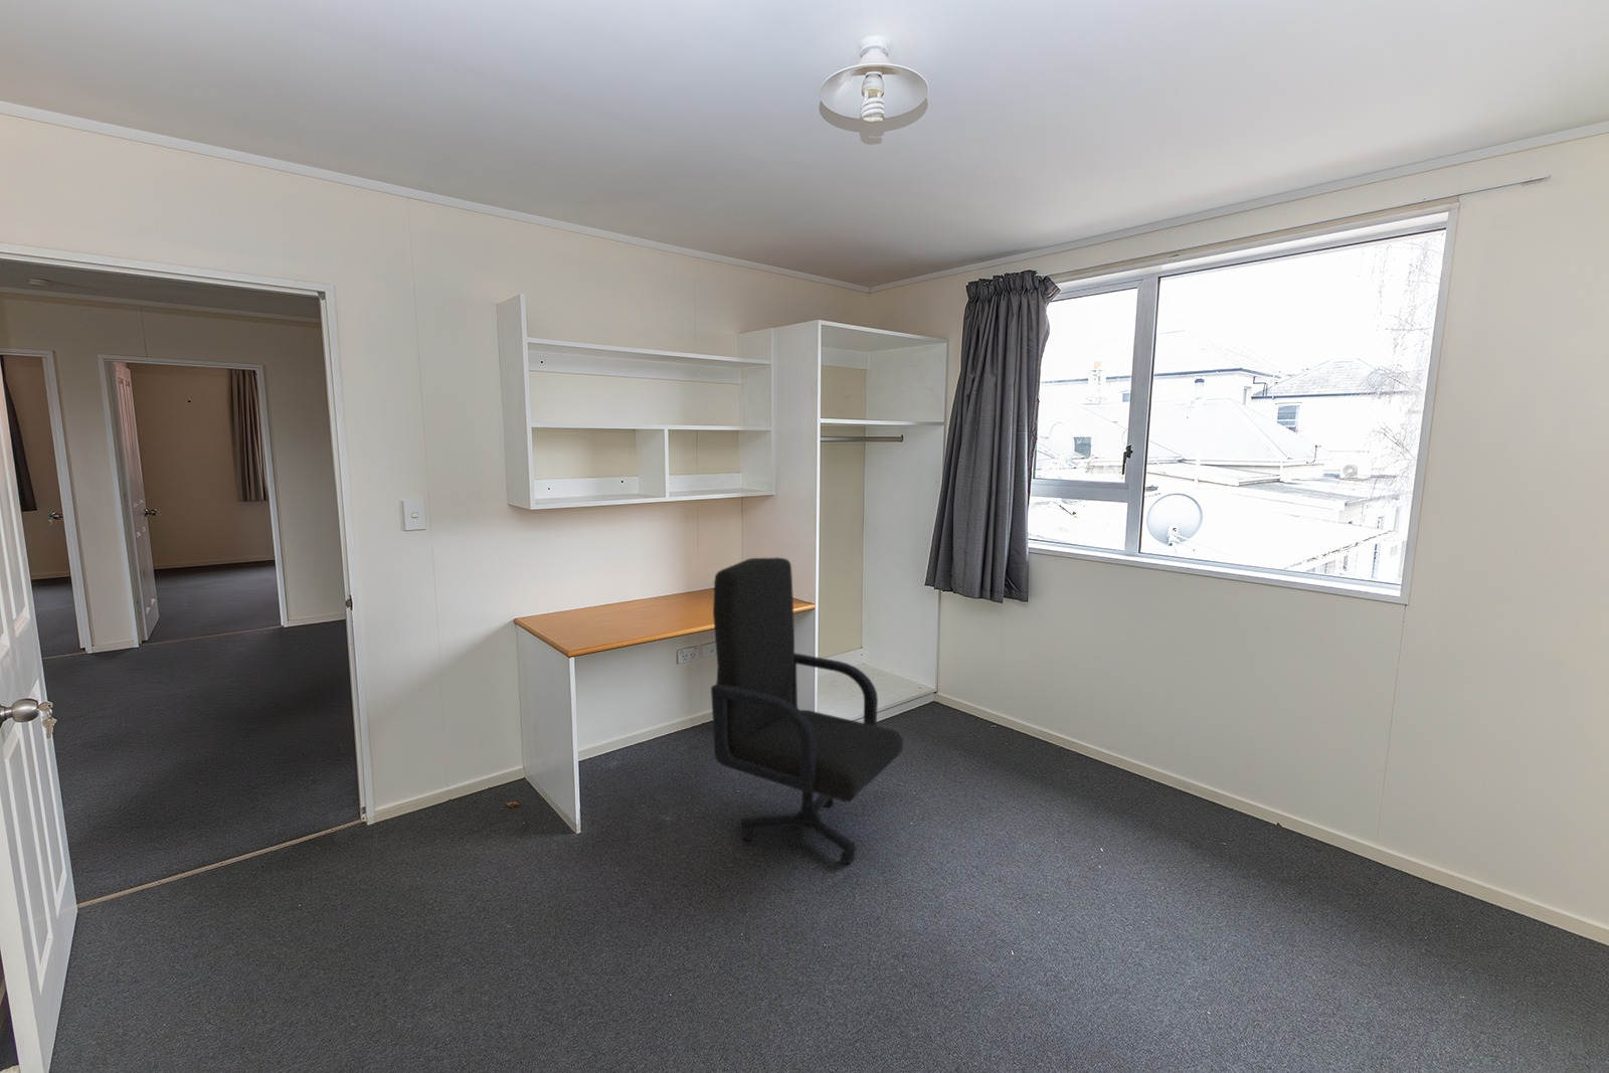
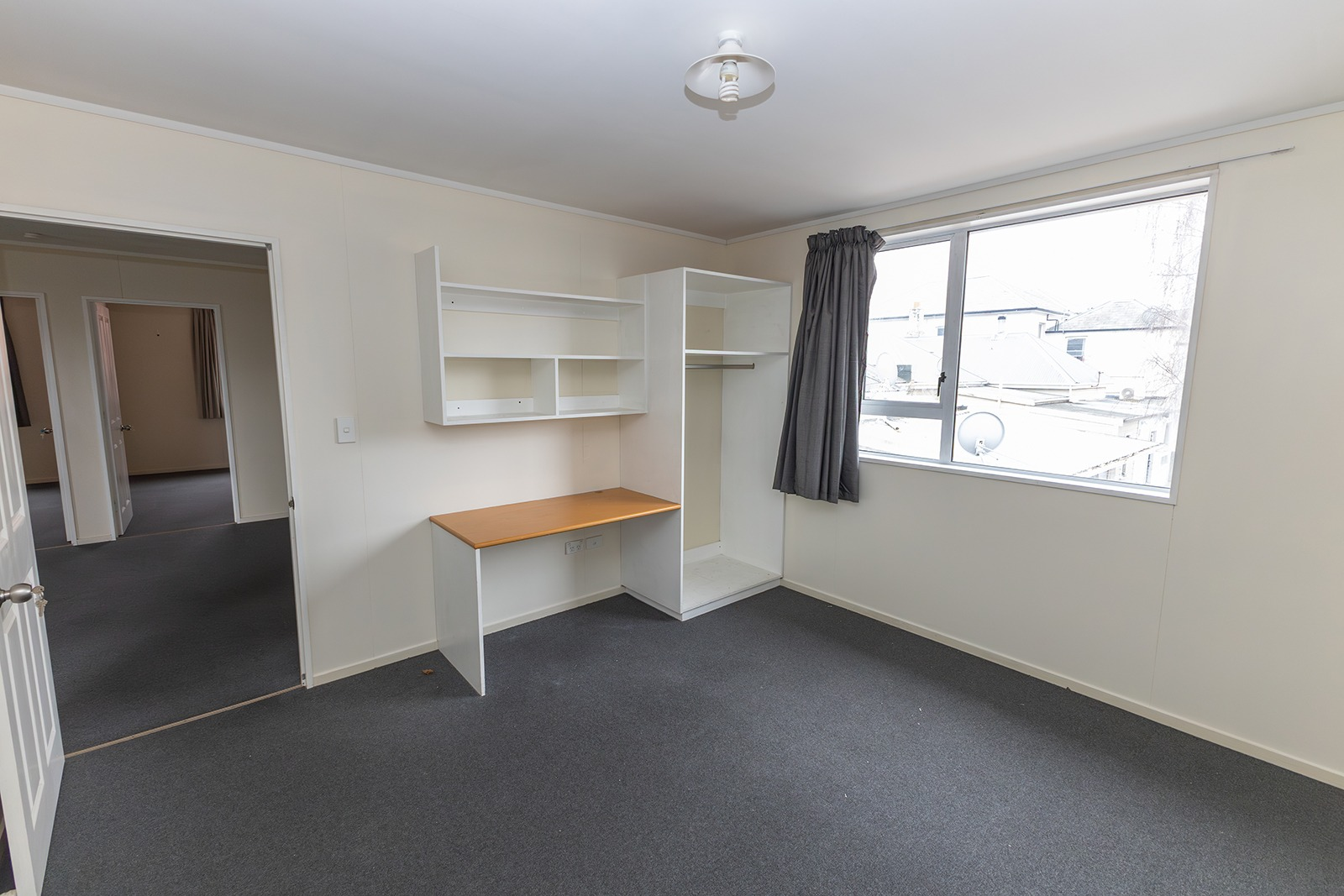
- chair [710,556,904,865]
